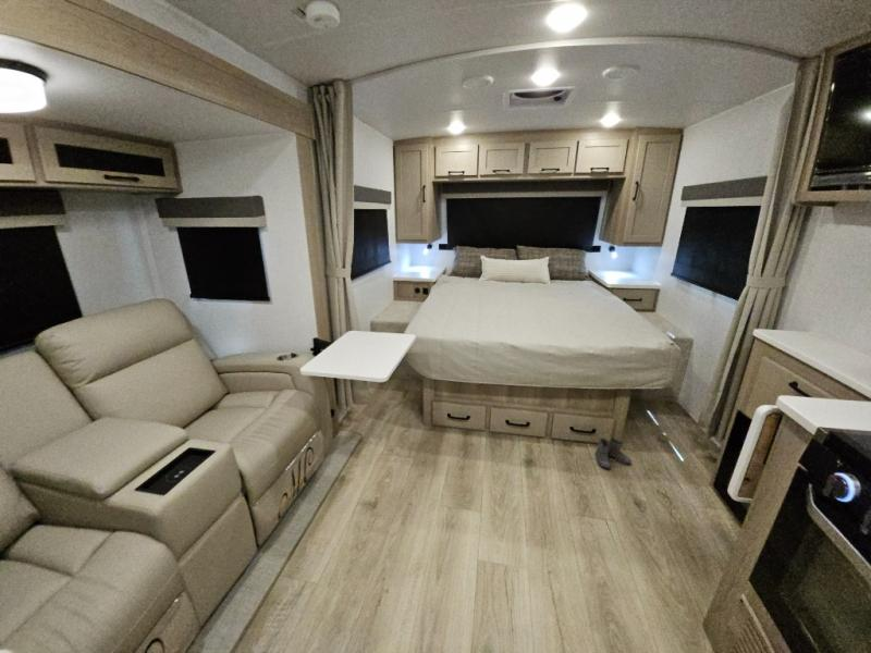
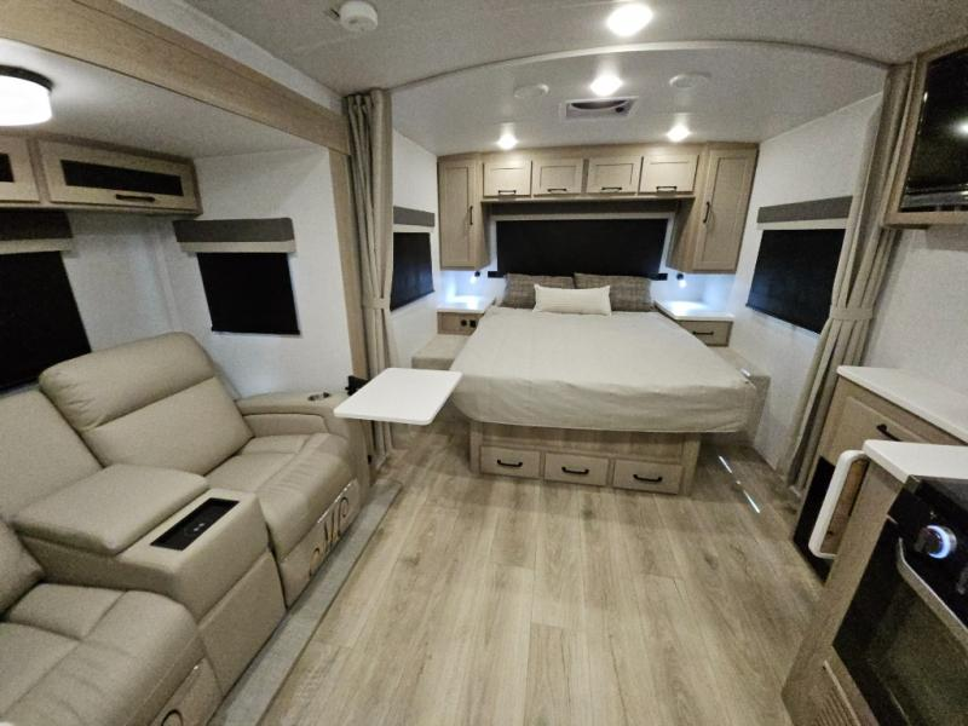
- boots [588,436,631,470]
